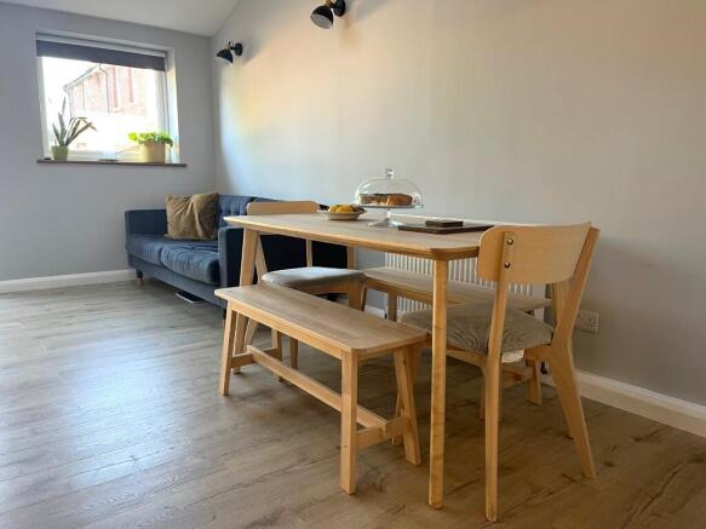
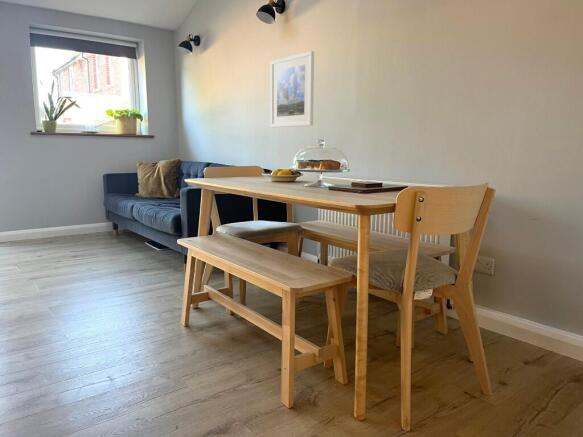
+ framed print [270,50,315,128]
